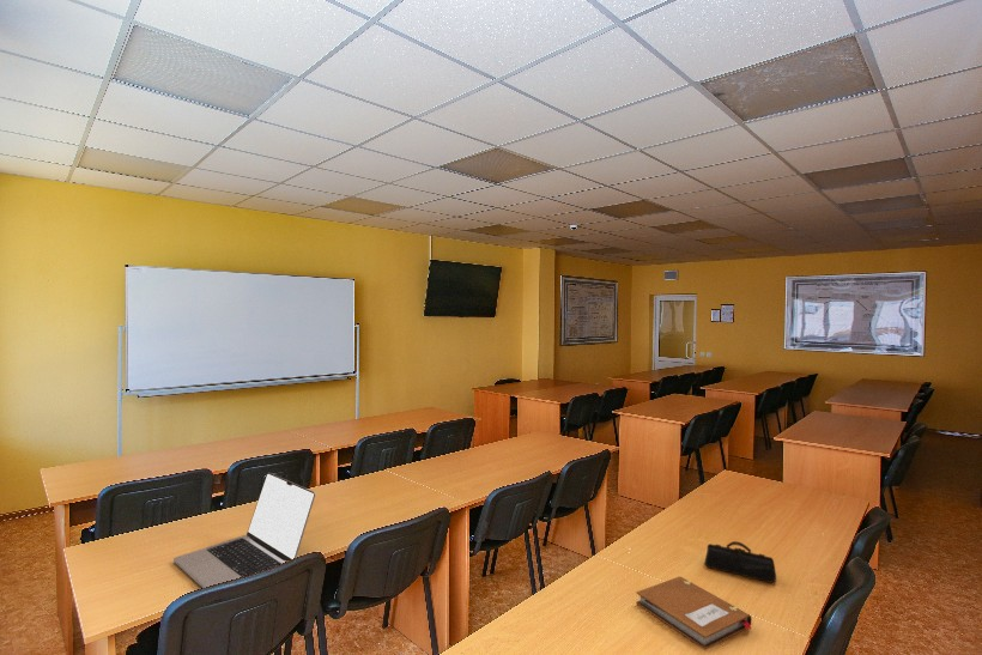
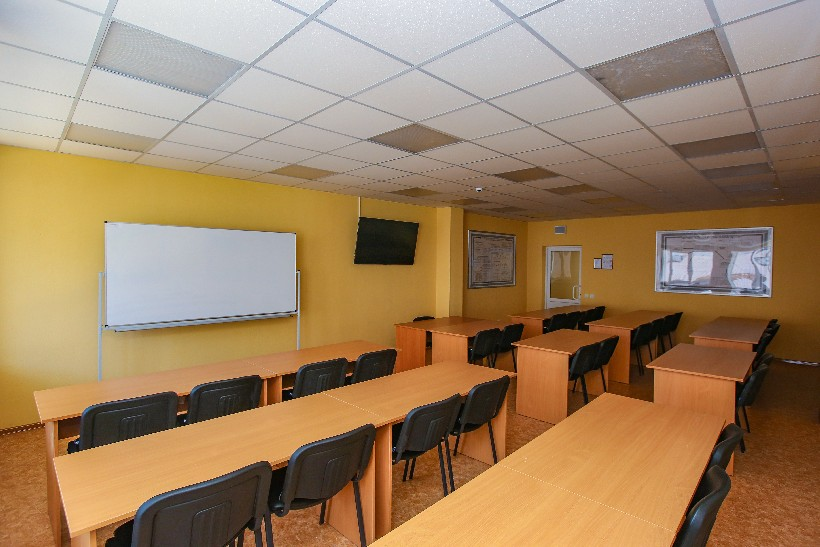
- notebook [635,575,753,651]
- laptop [172,472,316,589]
- pencil case [703,540,777,584]
